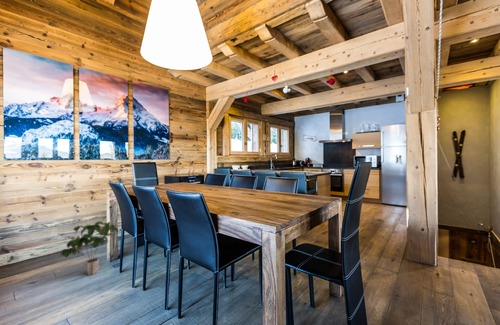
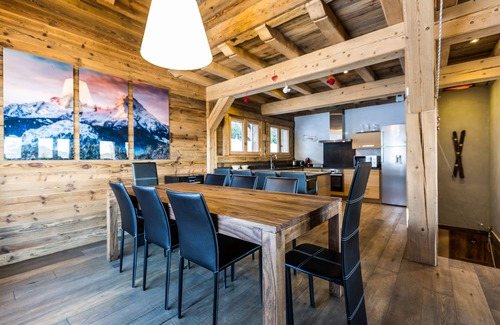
- potted plant [59,220,119,276]
